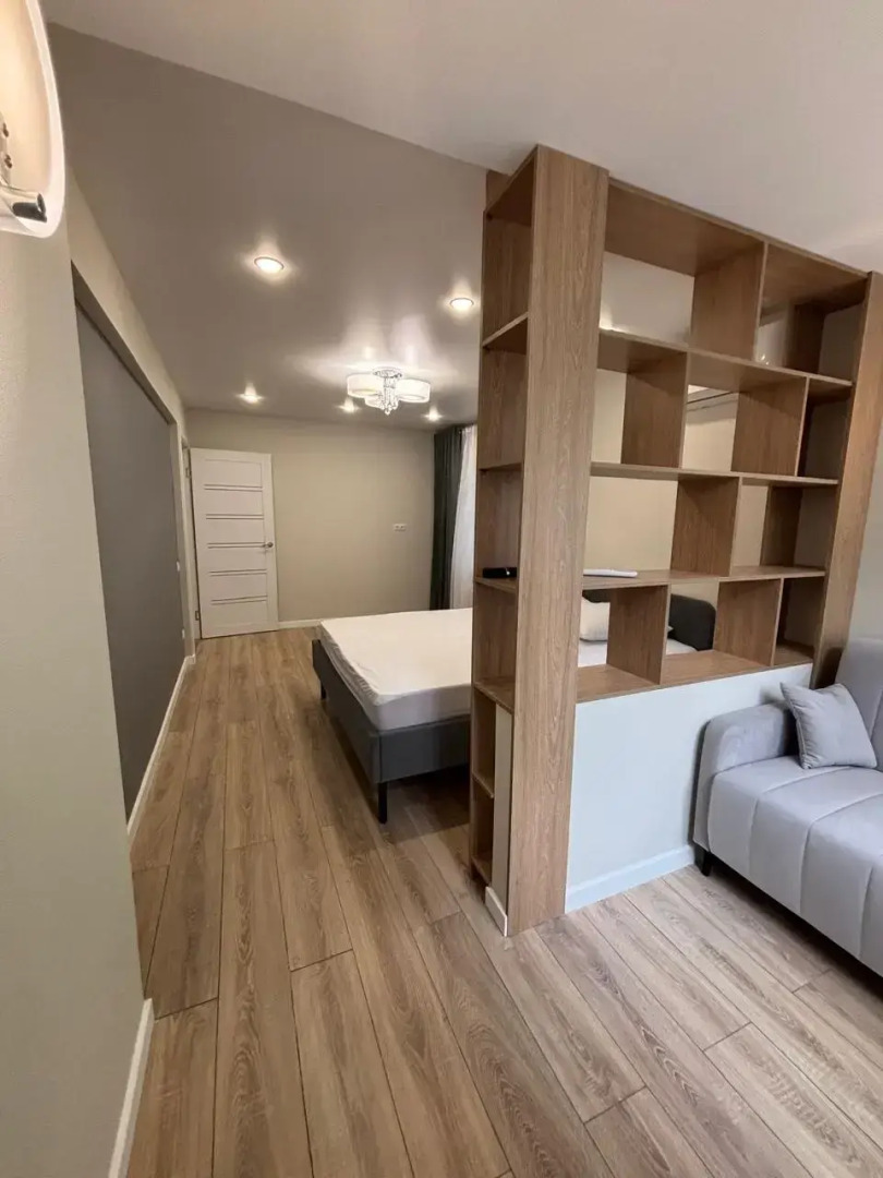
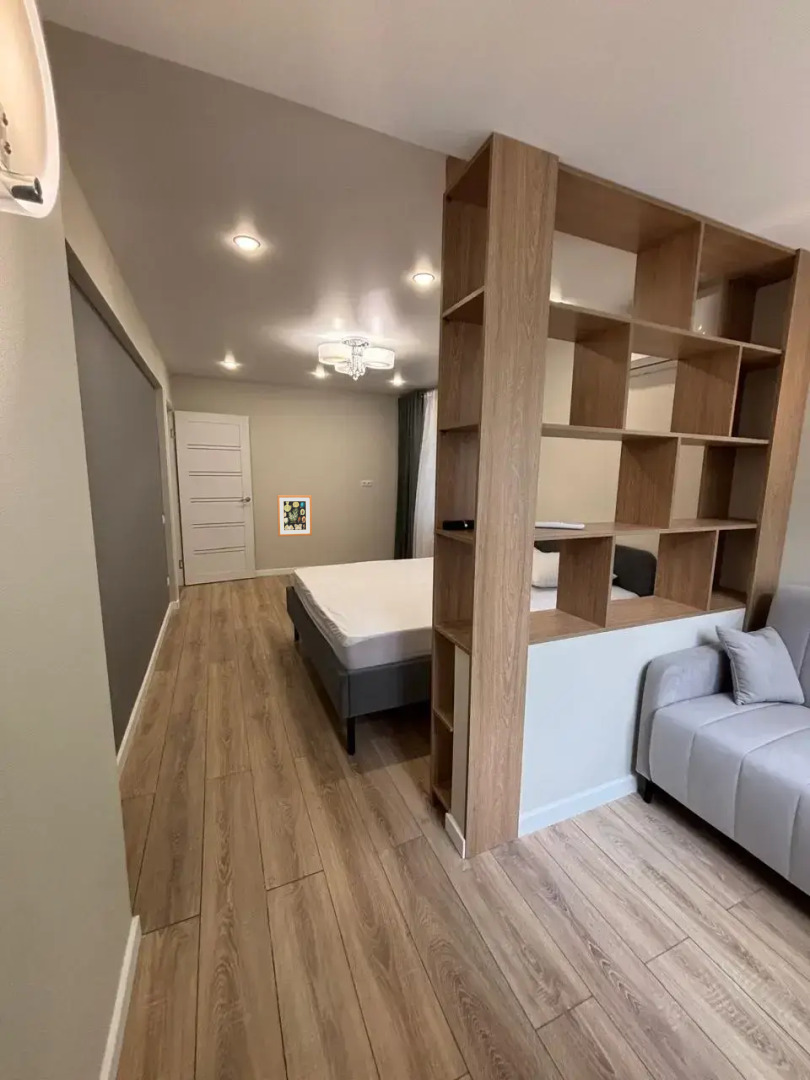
+ wall art [276,494,313,538]
